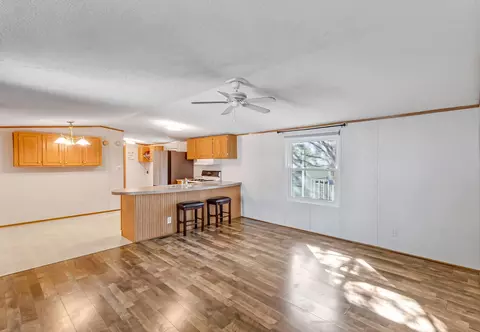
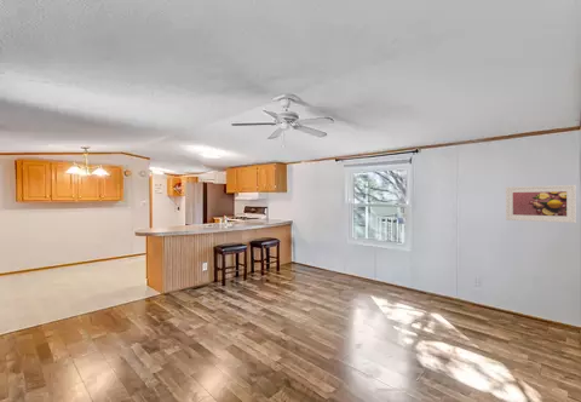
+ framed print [505,184,577,224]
